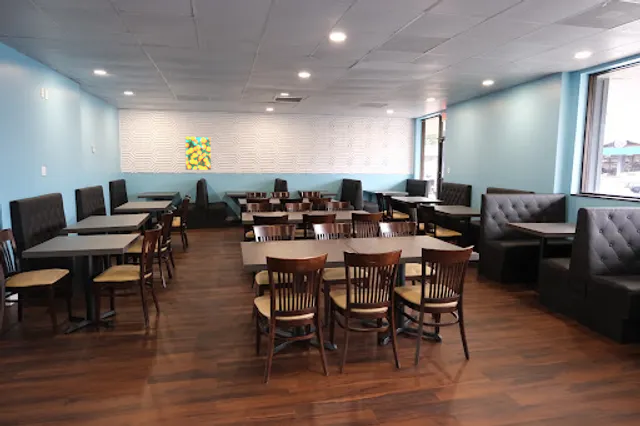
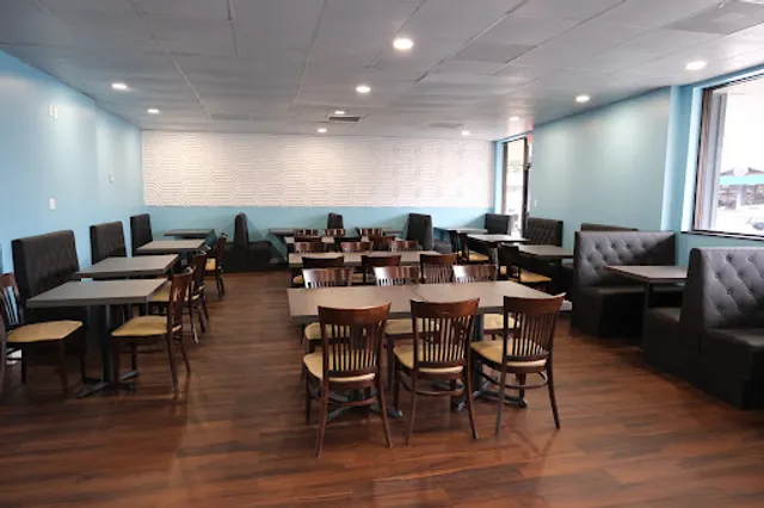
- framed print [184,135,212,171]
